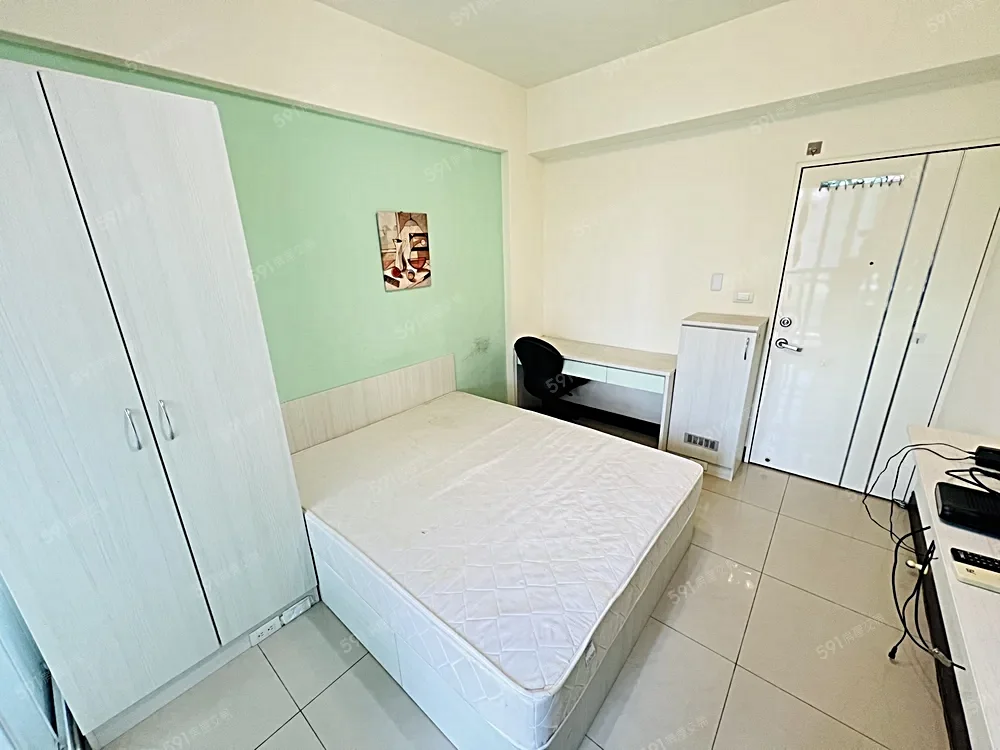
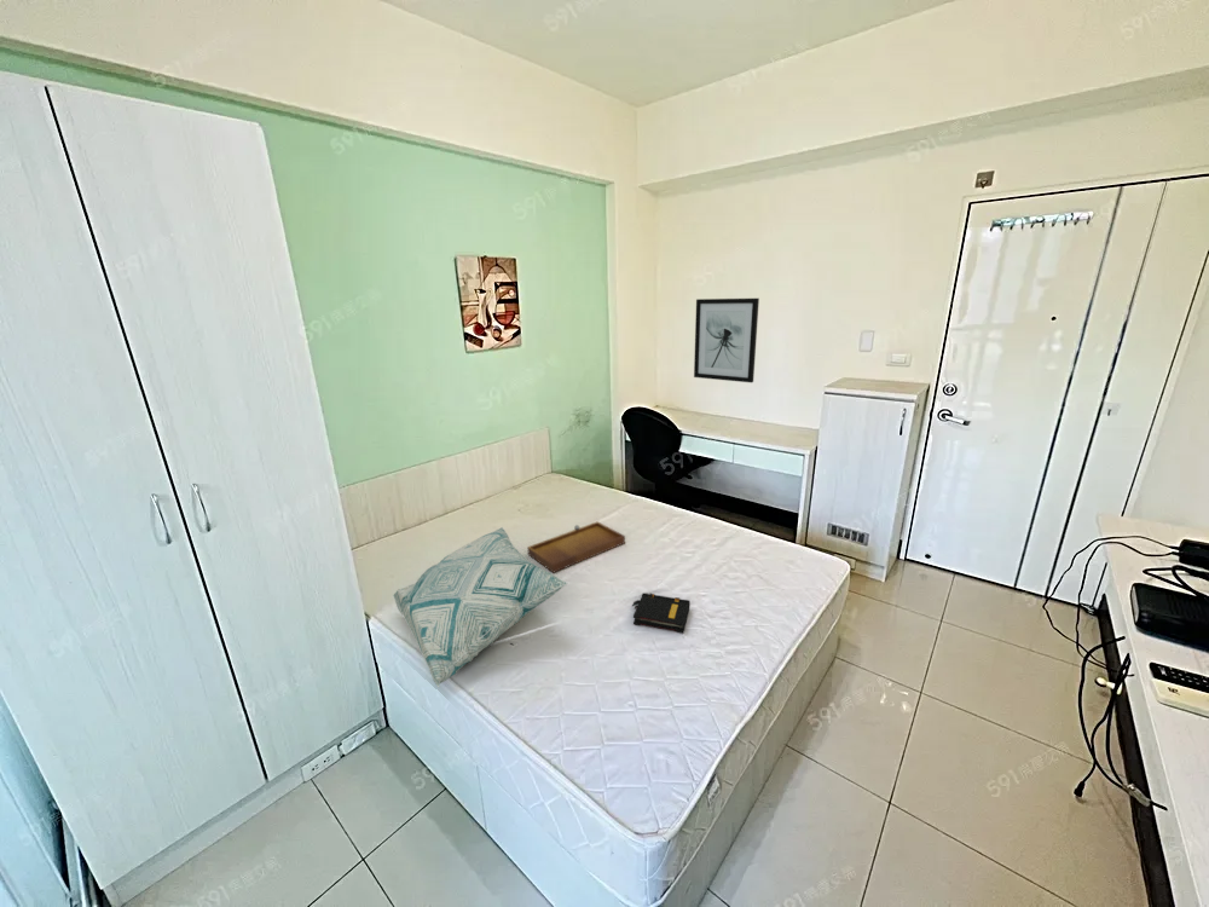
+ tray [526,520,626,574]
+ decorative pillow [392,526,569,688]
+ book [631,593,692,634]
+ wall art [693,297,760,383]
